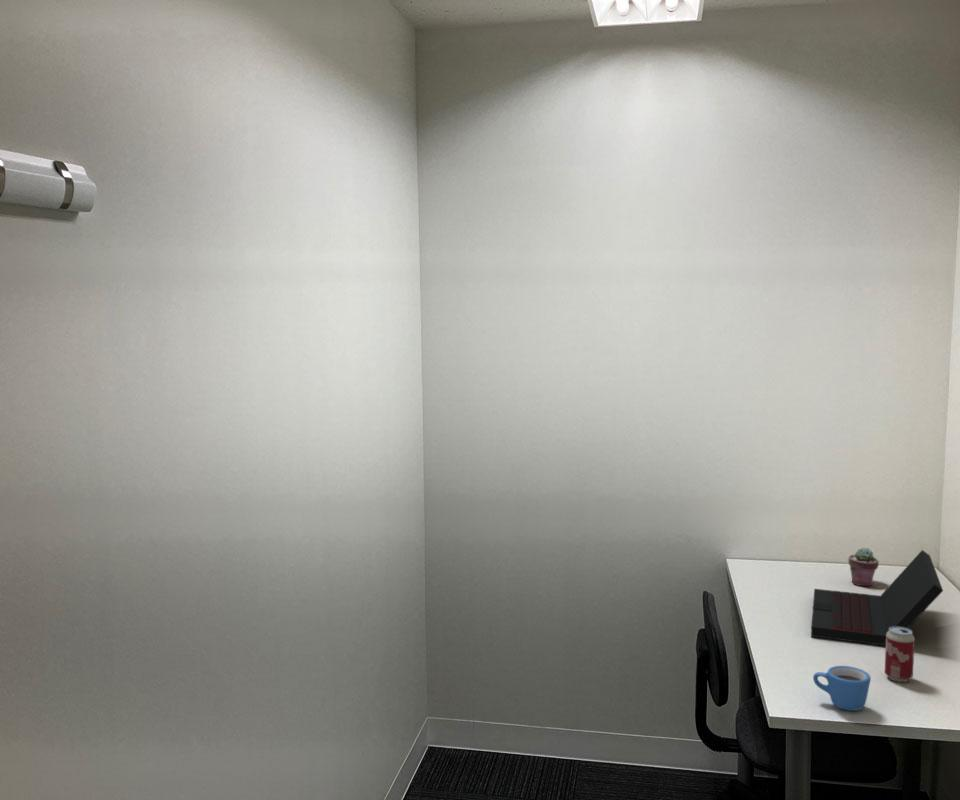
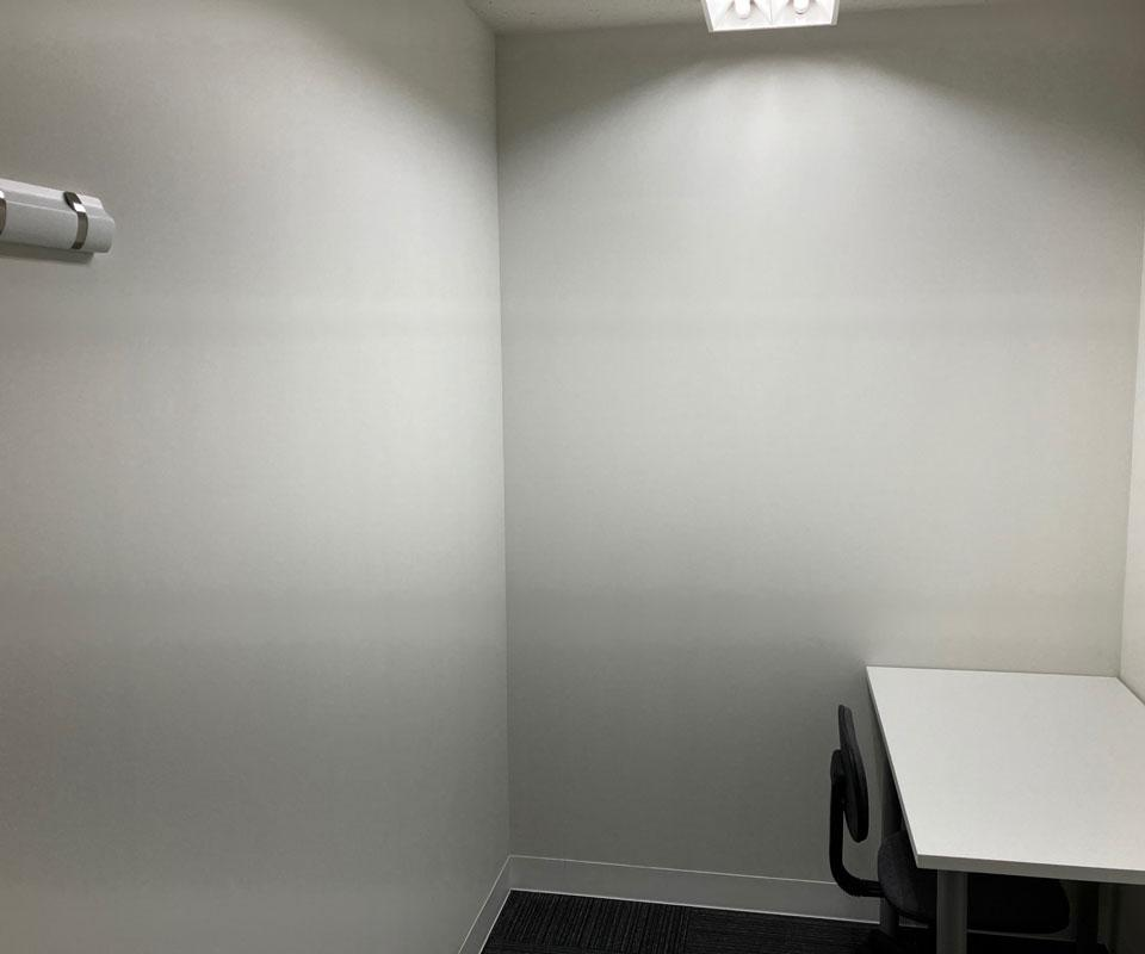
- laptop [810,549,944,647]
- mug [812,665,872,712]
- potted succulent [848,547,880,587]
- beverage can [884,627,916,683]
